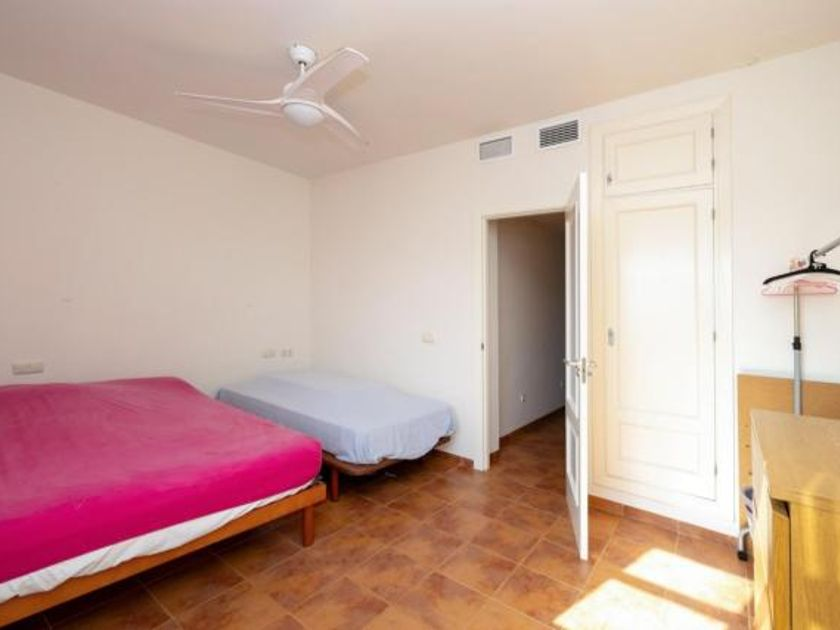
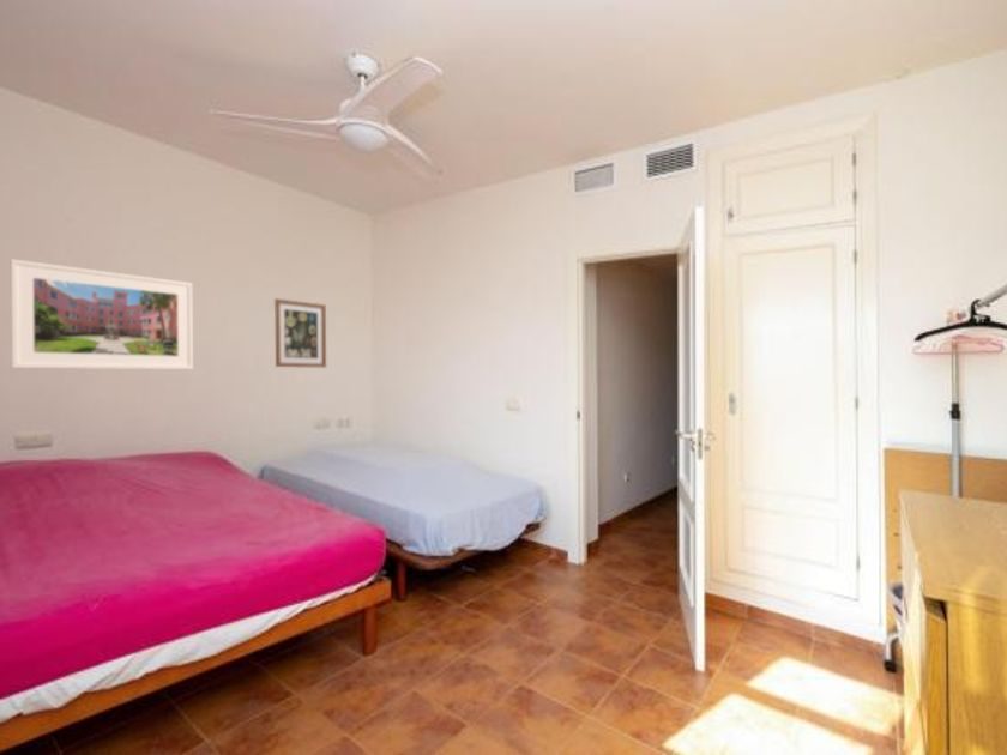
+ wall art [273,297,327,369]
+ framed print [10,258,194,370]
